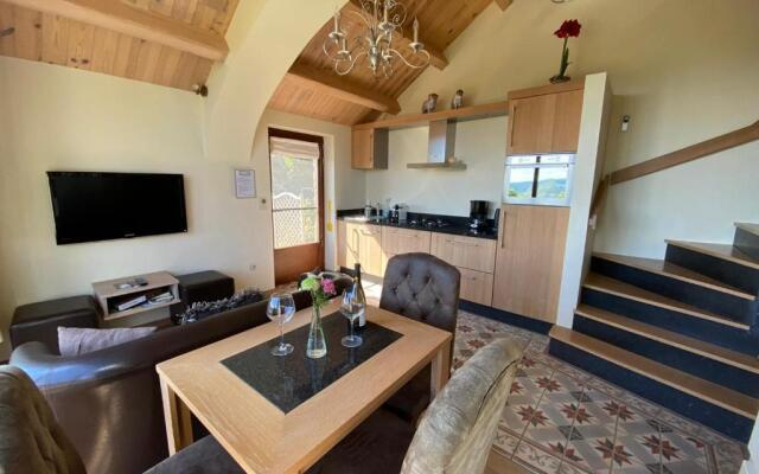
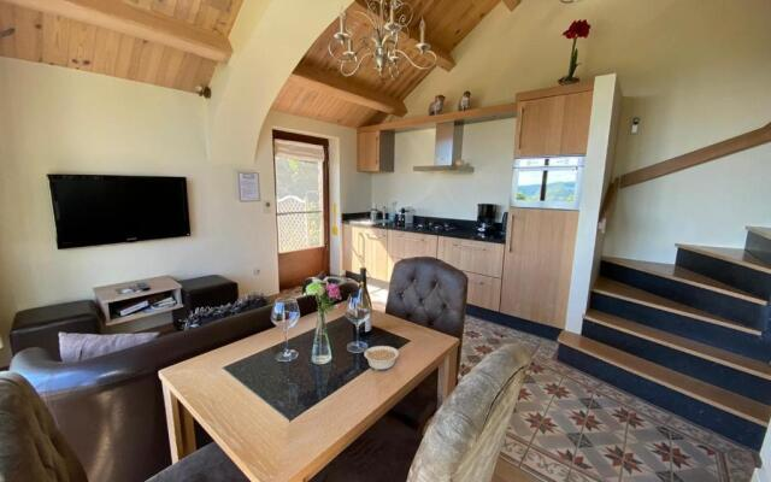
+ legume [358,345,400,371]
